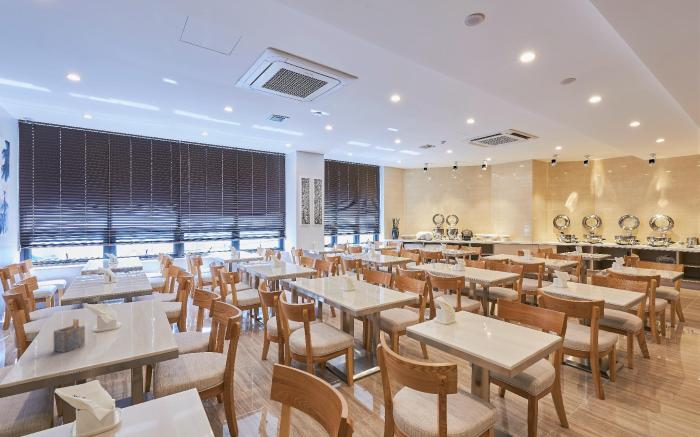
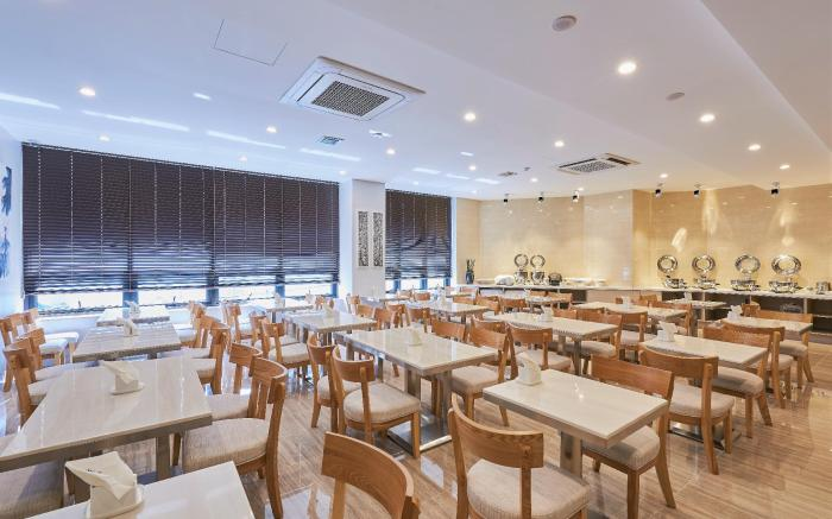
- napkin holder [53,318,86,353]
